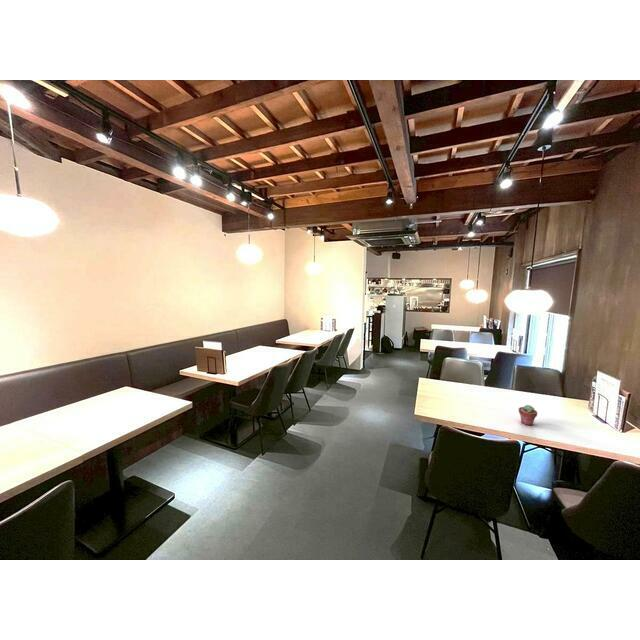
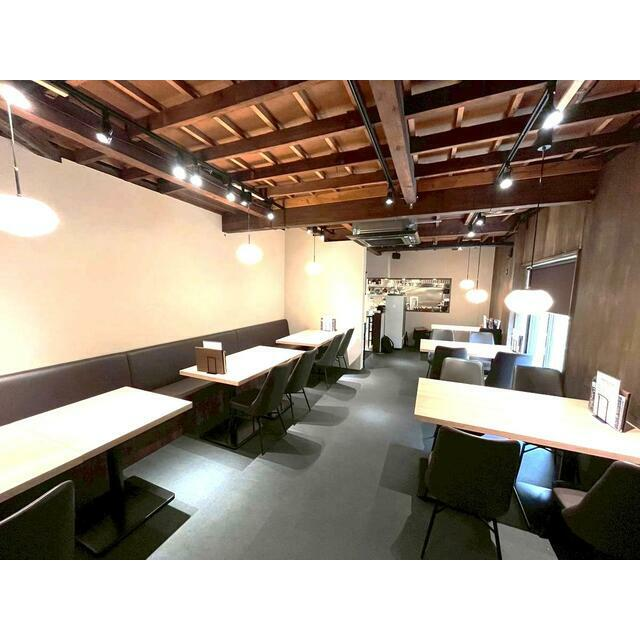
- potted succulent [518,404,538,426]
